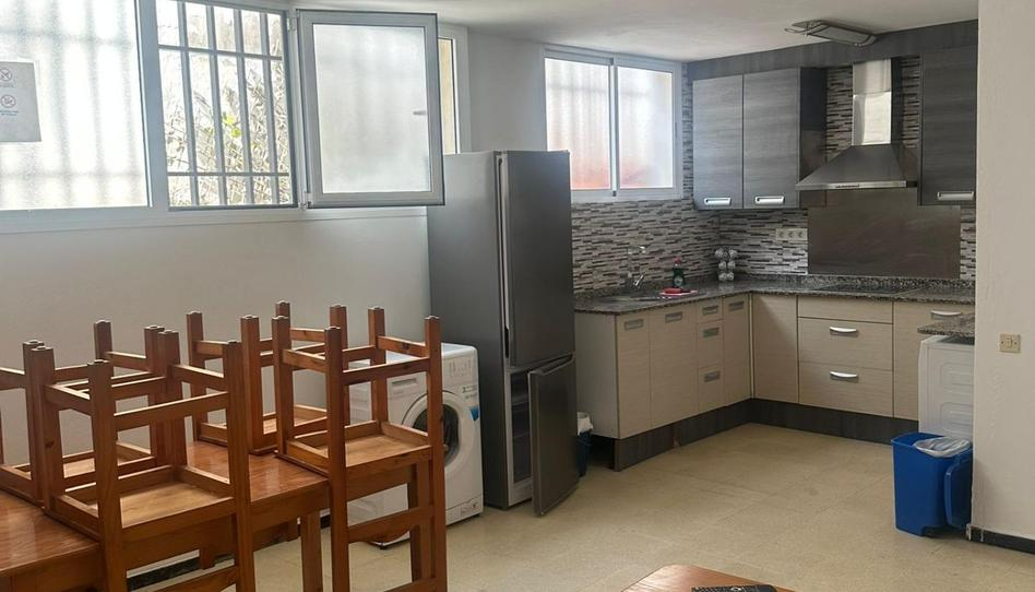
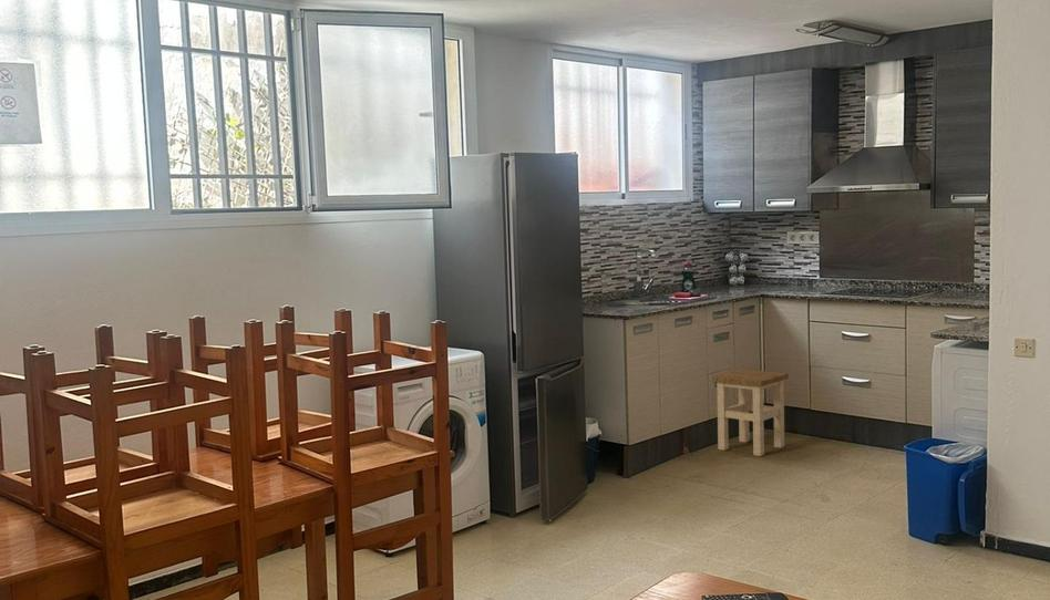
+ stool [711,368,790,457]
